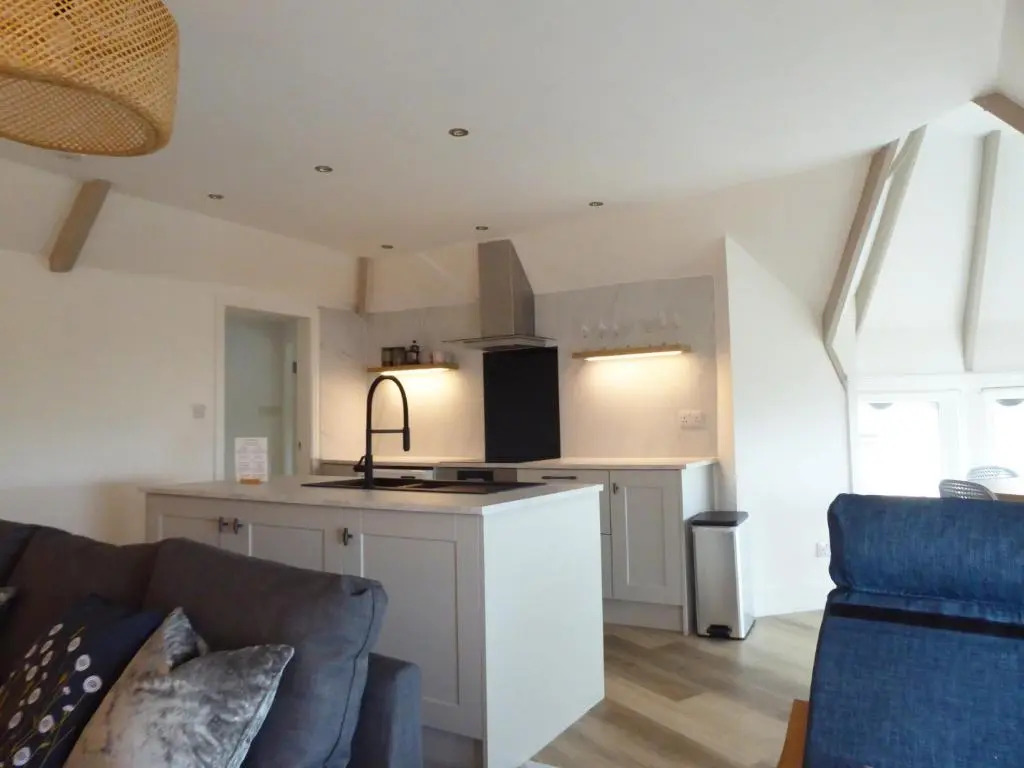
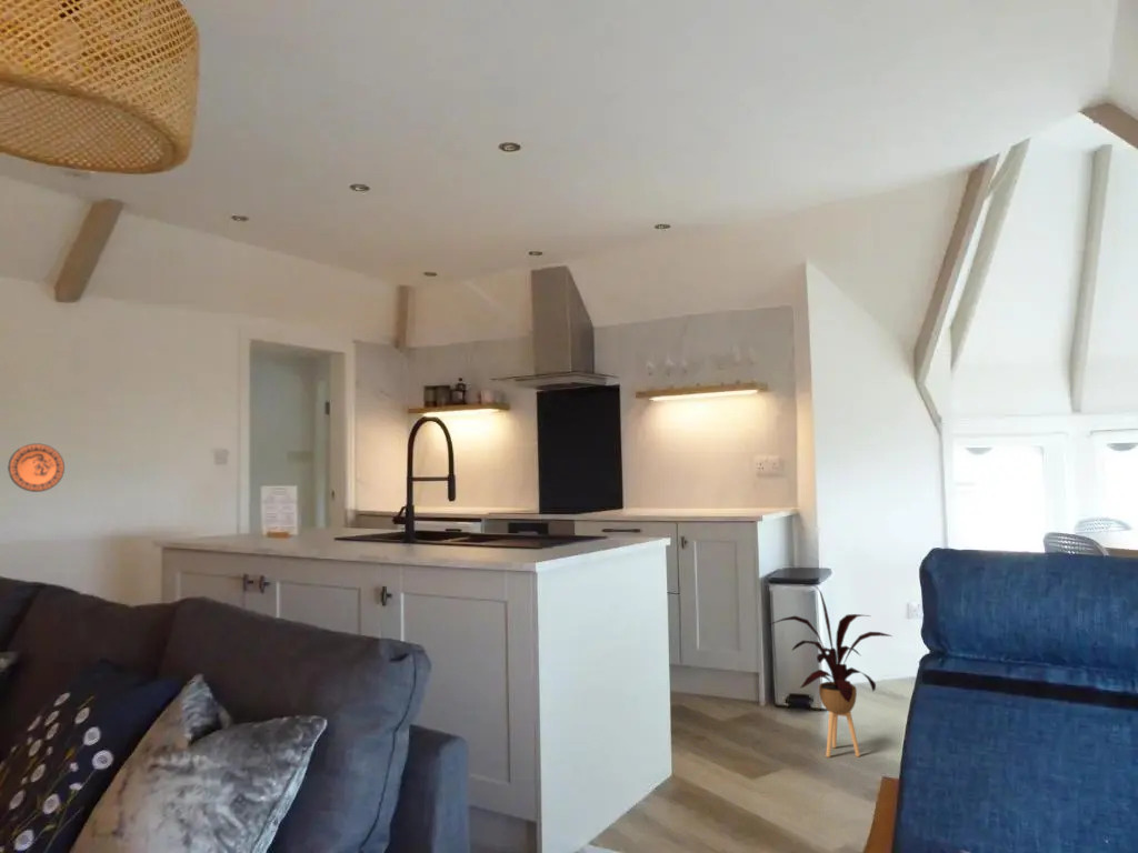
+ decorative plate [7,442,66,493]
+ house plant [768,583,892,759]
